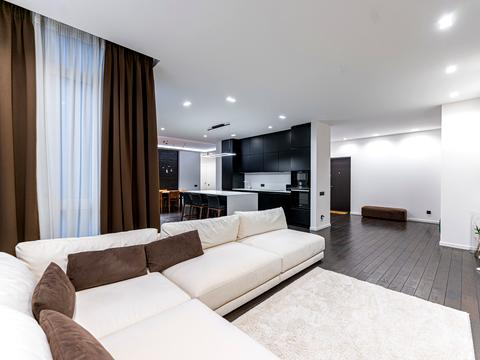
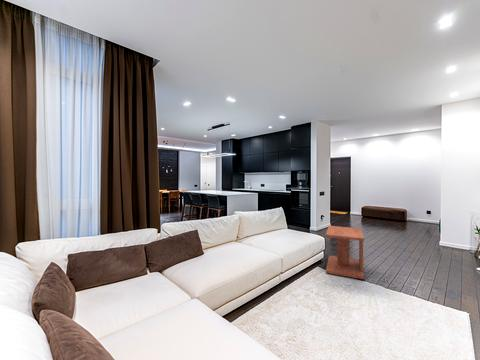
+ side table [325,225,365,280]
